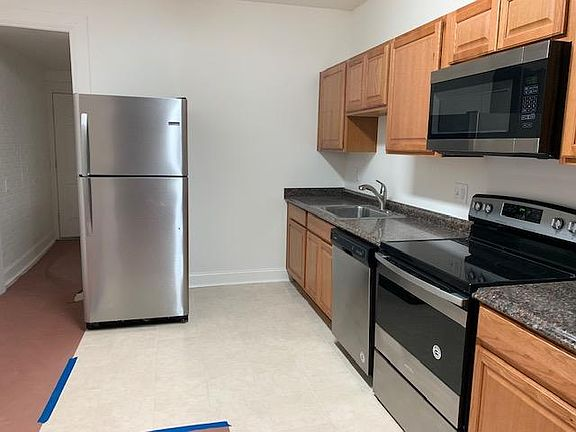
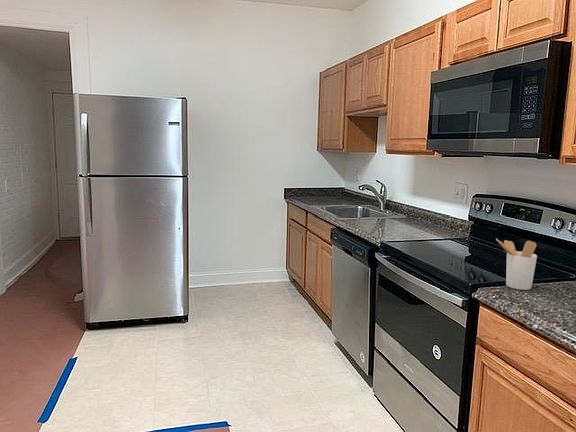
+ utensil holder [495,238,538,291]
